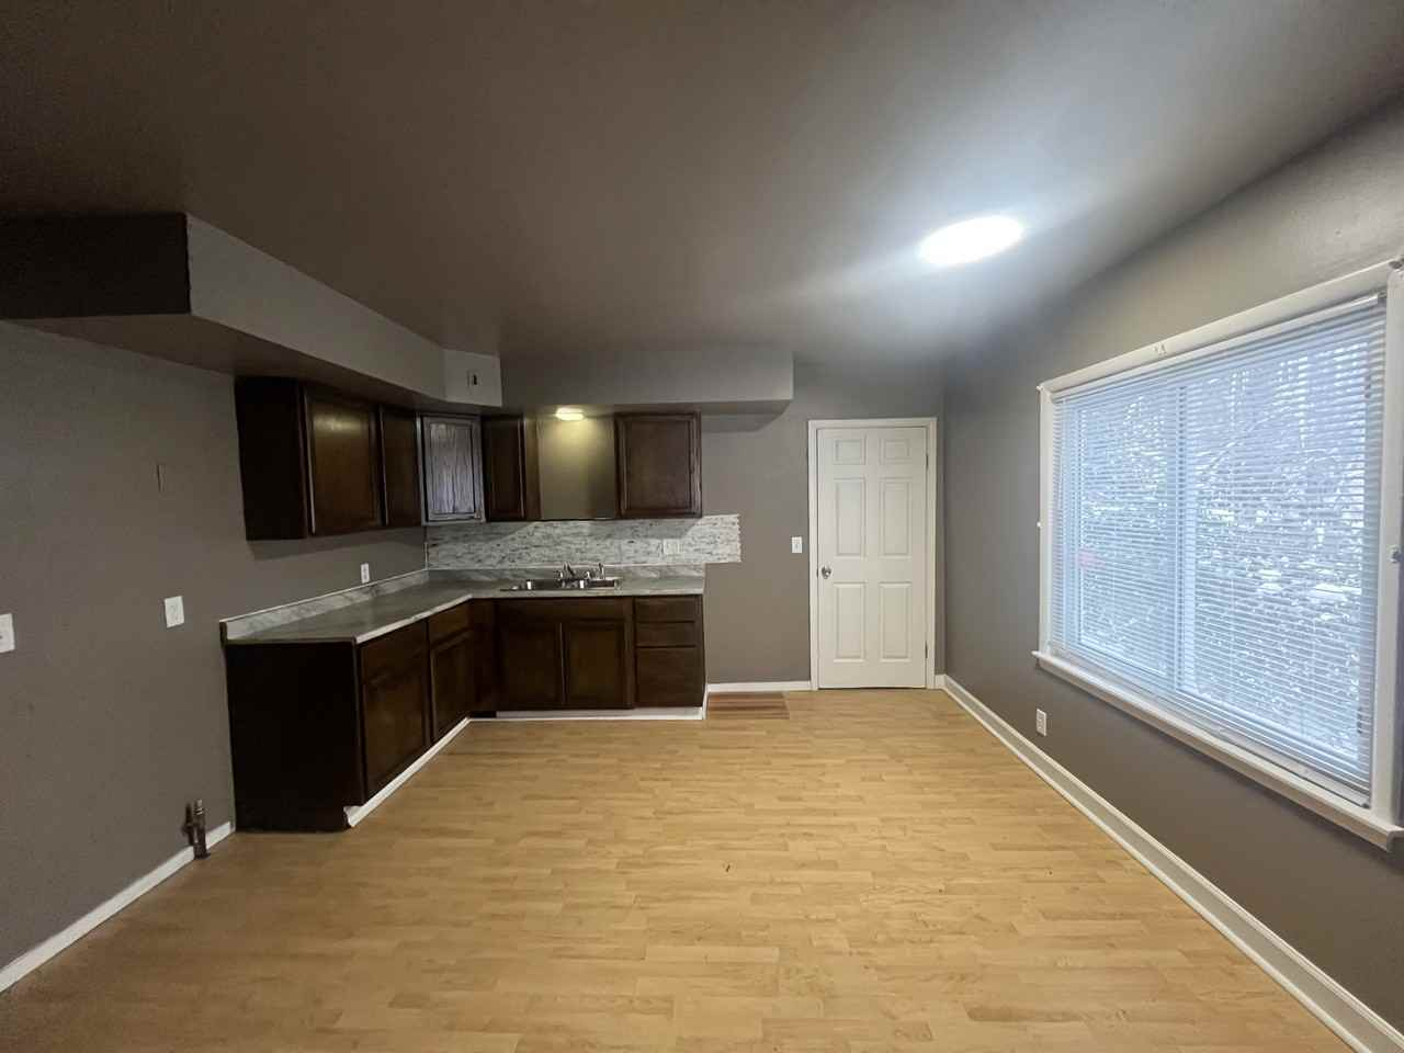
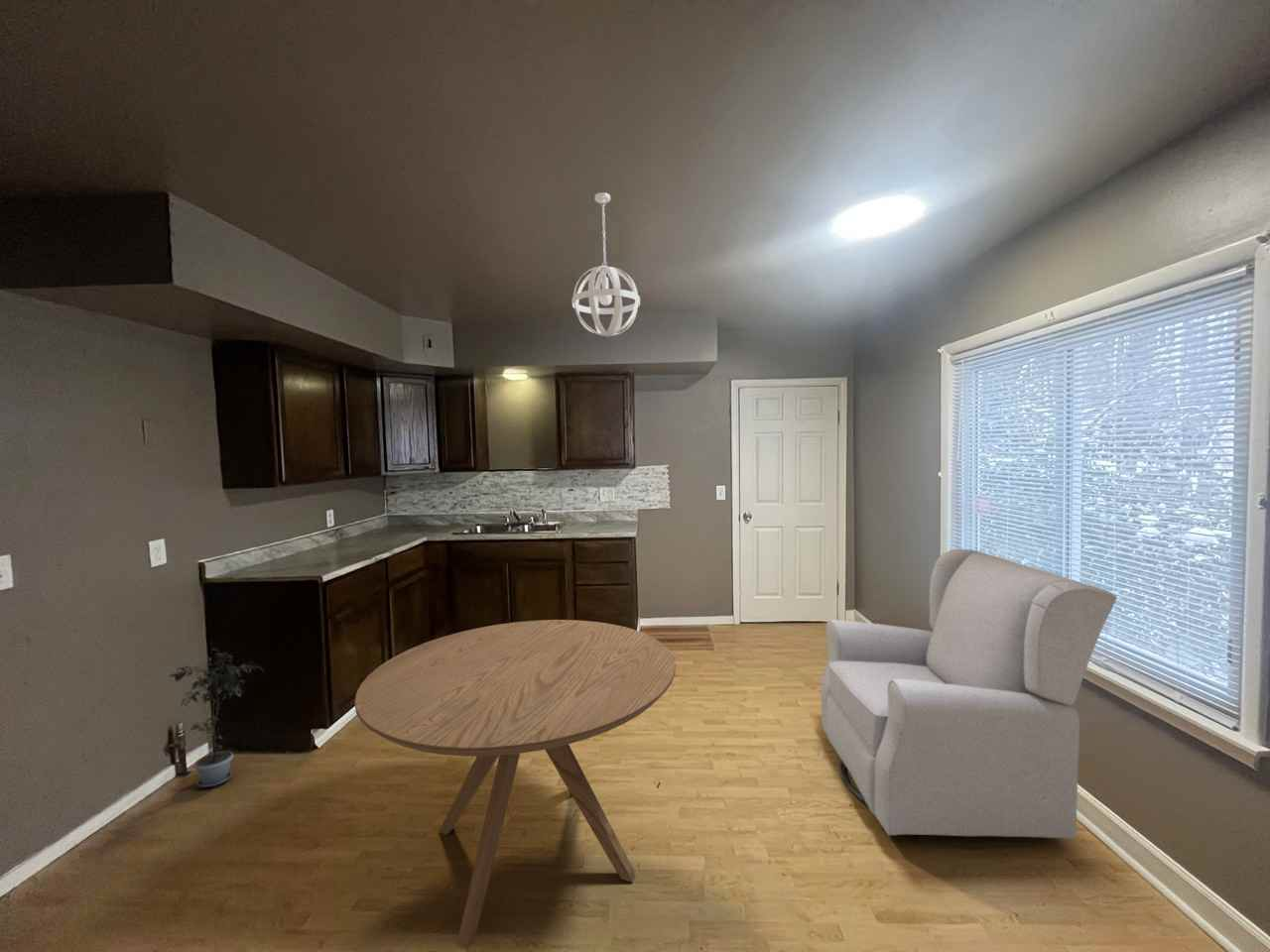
+ chair [821,547,1118,840]
+ pendant light [572,191,641,338]
+ potted plant [169,647,265,788]
+ dining table [353,619,677,950]
